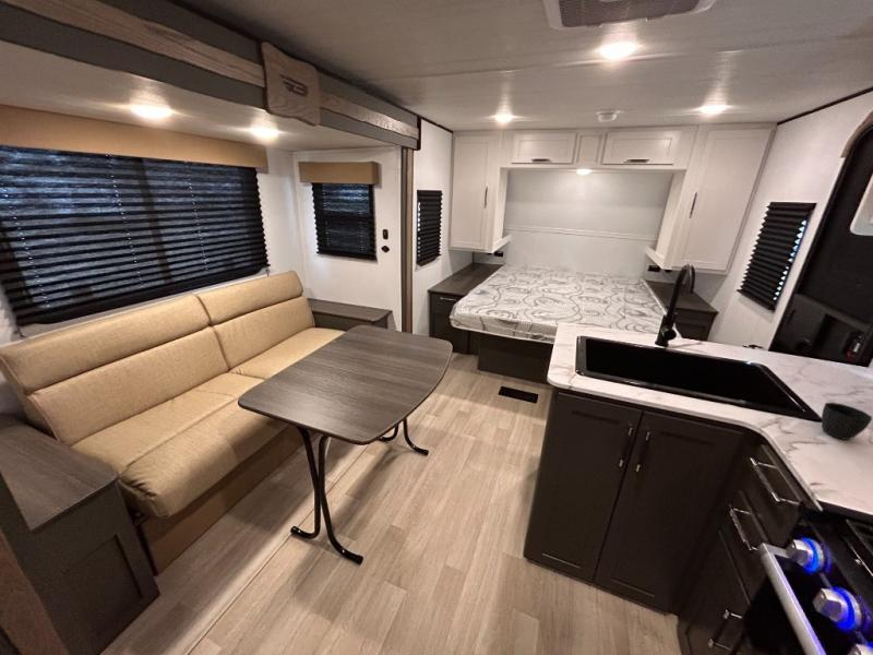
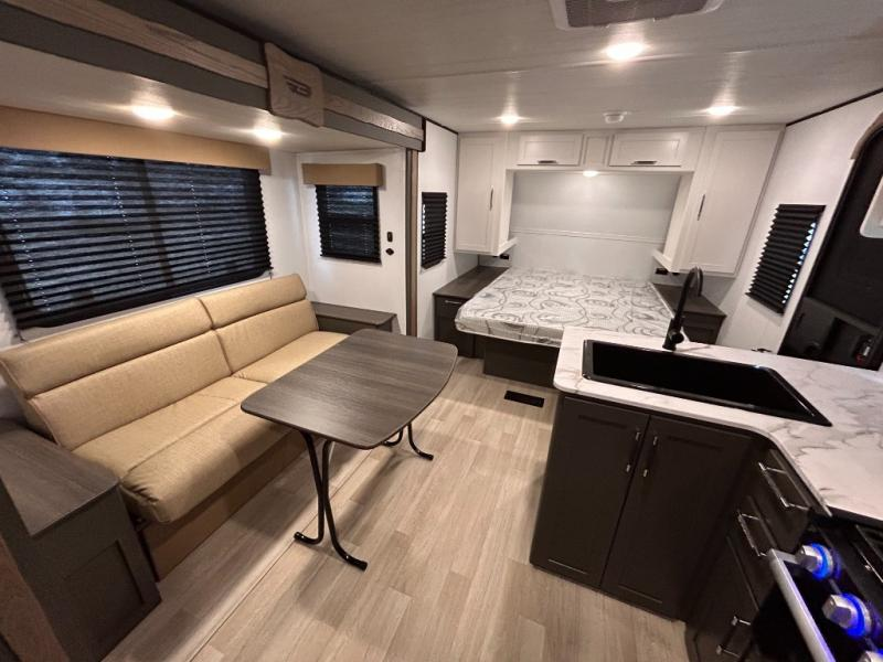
- cup [821,402,873,441]
